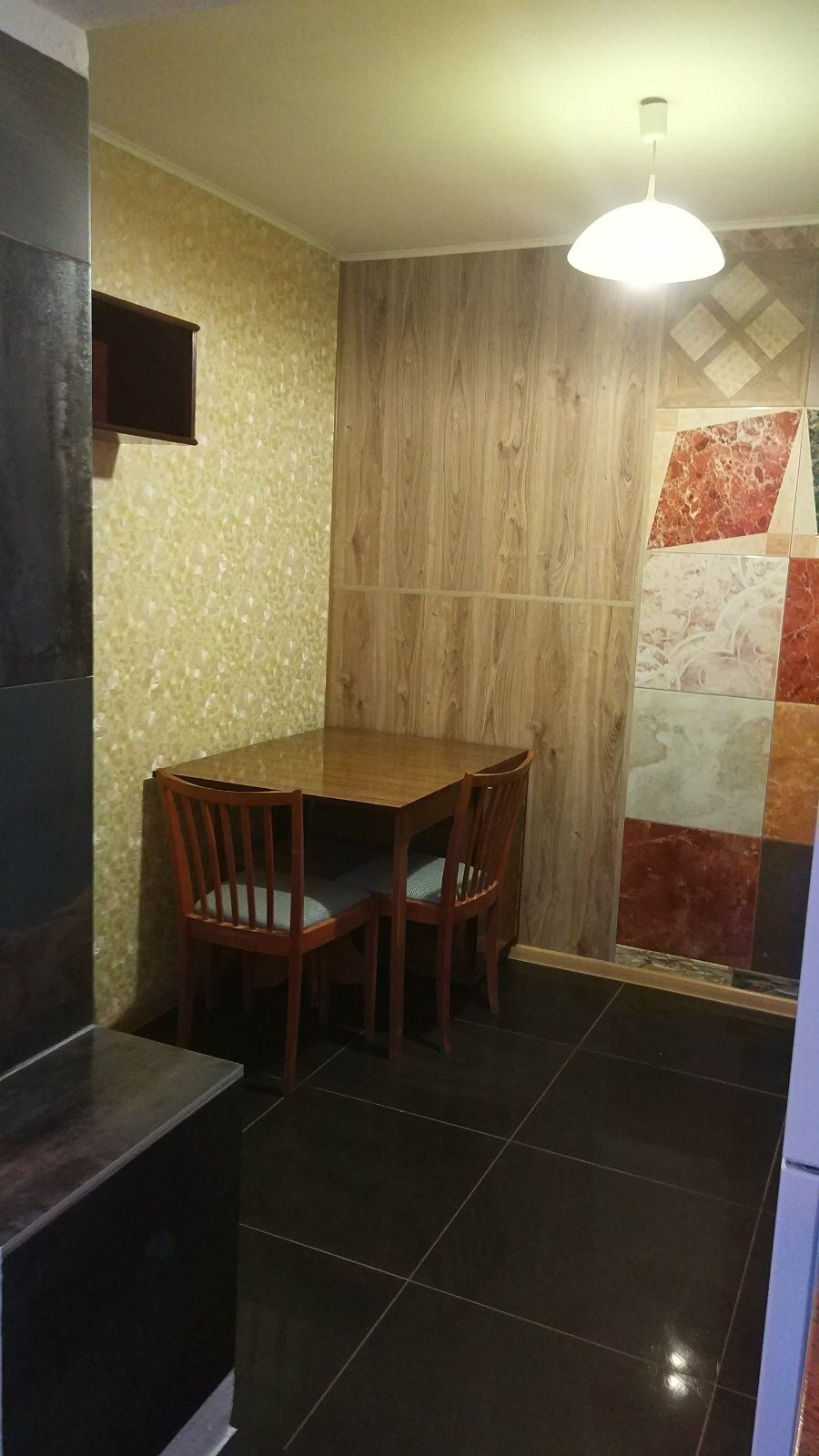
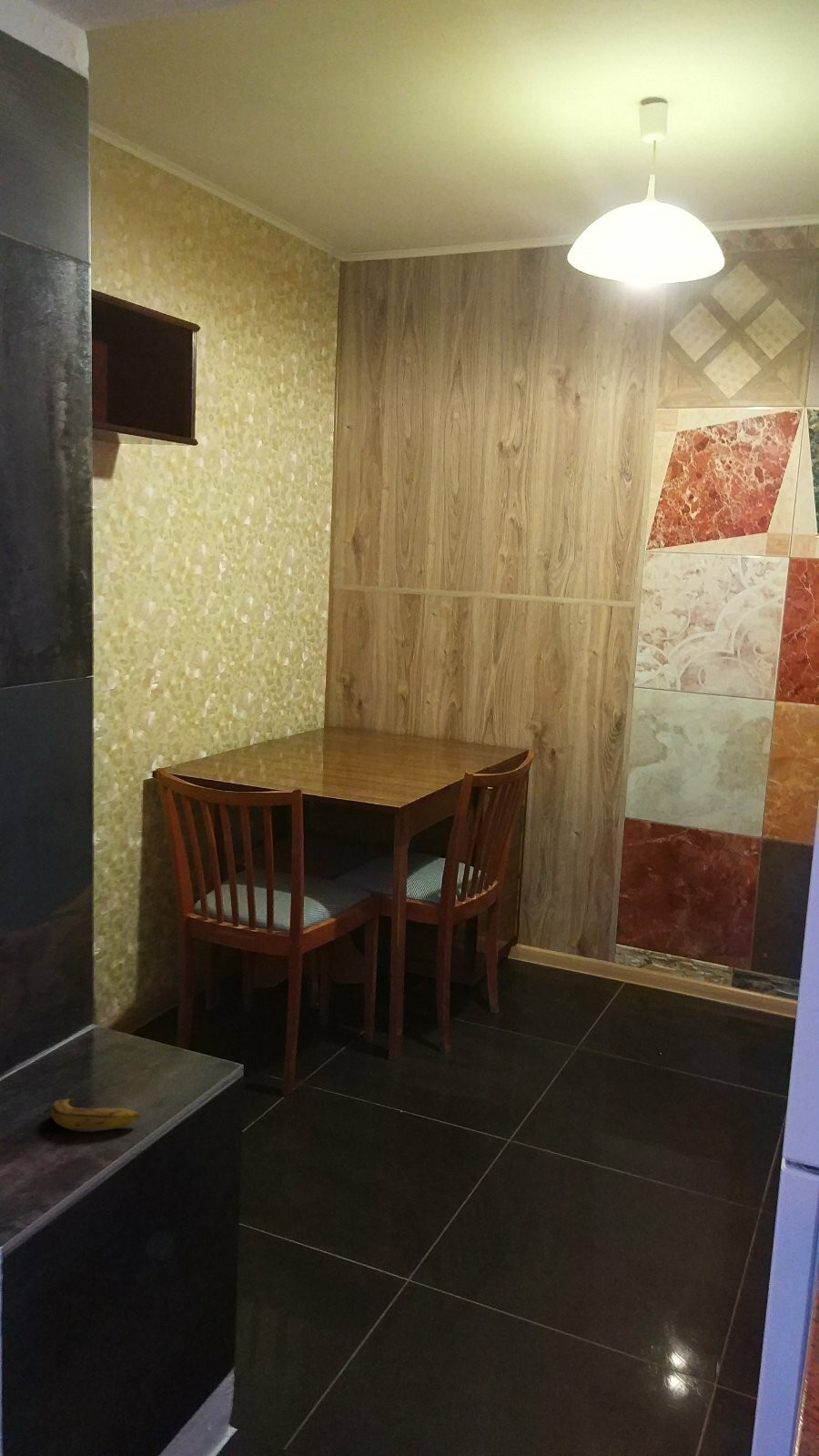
+ banana [50,1097,141,1130]
